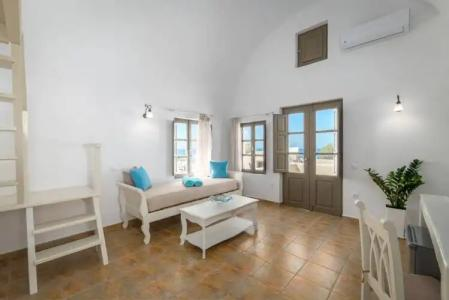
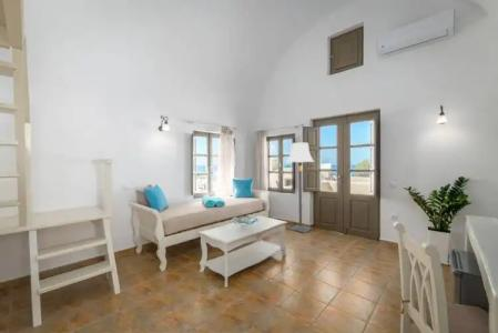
+ lamp [285,142,315,234]
